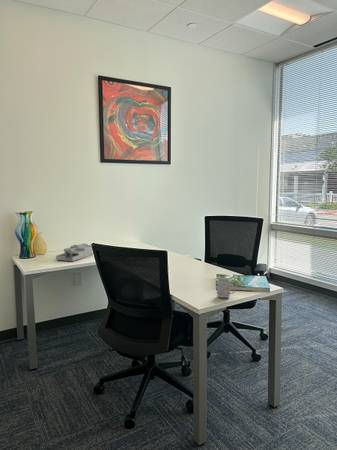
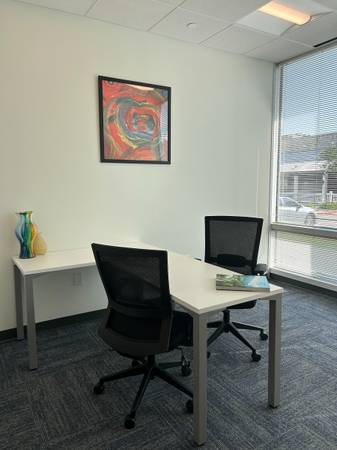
- mug [215,273,236,299]
- desk organizer [55,243,94,262]
